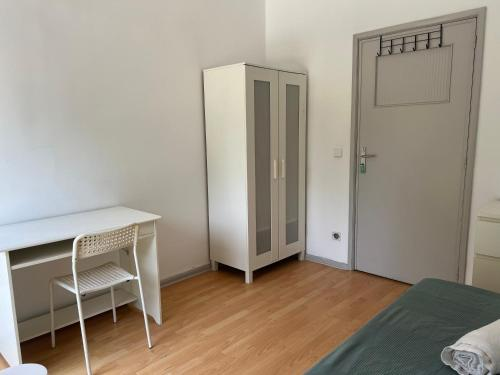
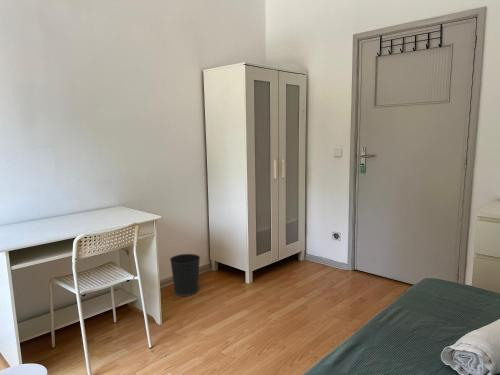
+ wastebasket [169,253,201,297]
